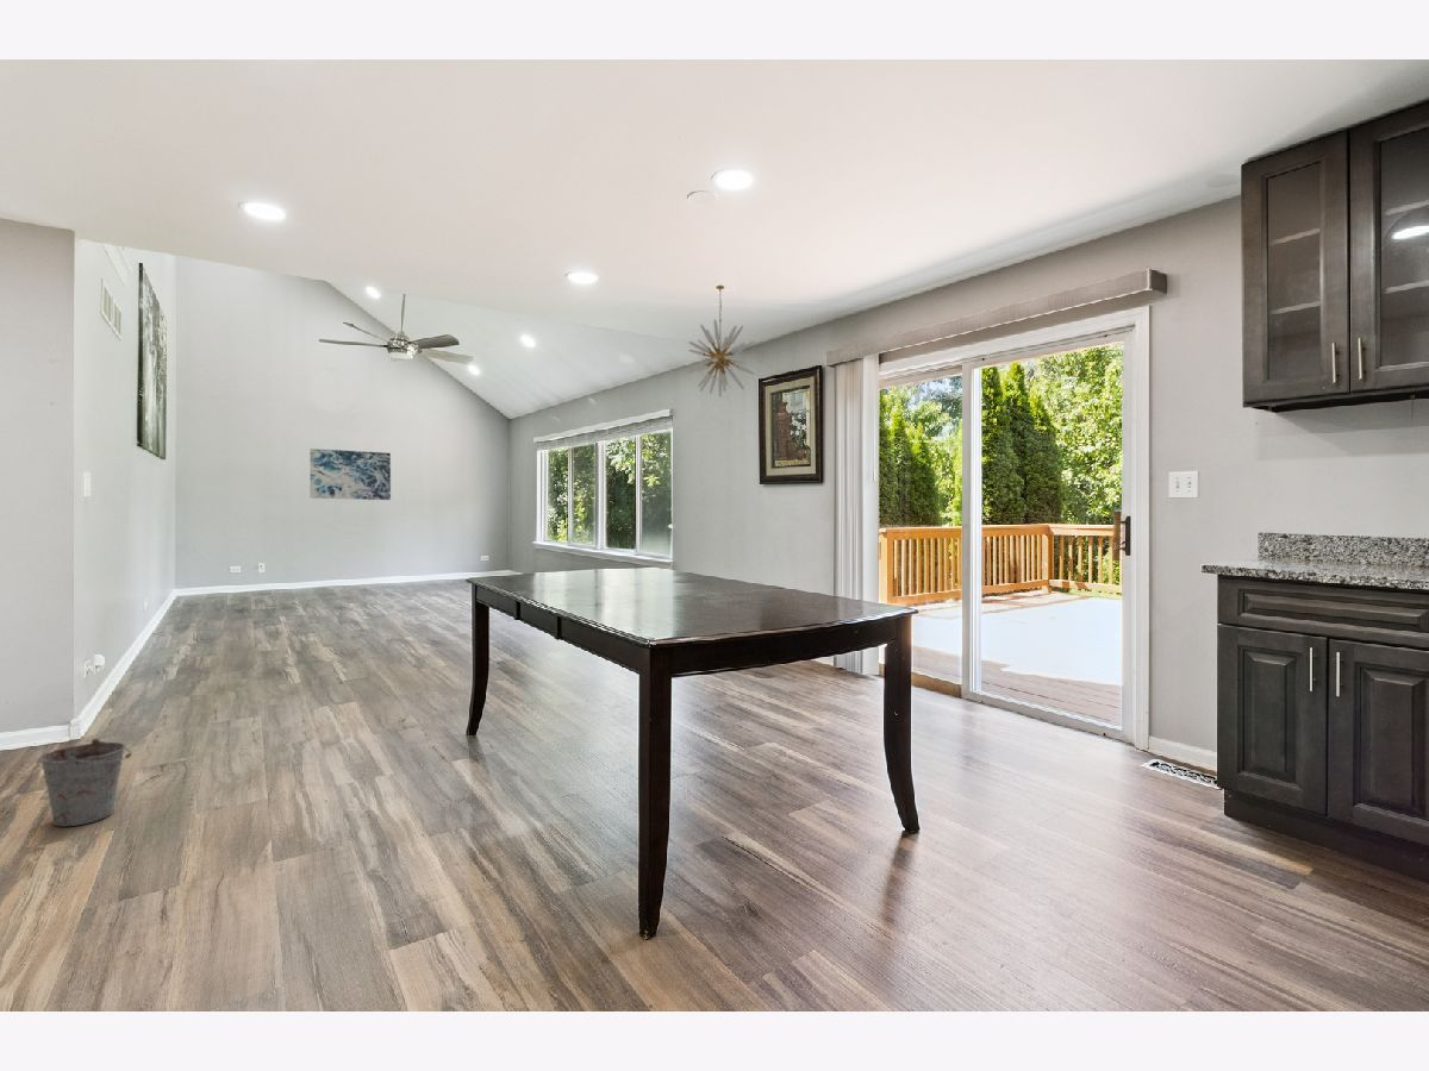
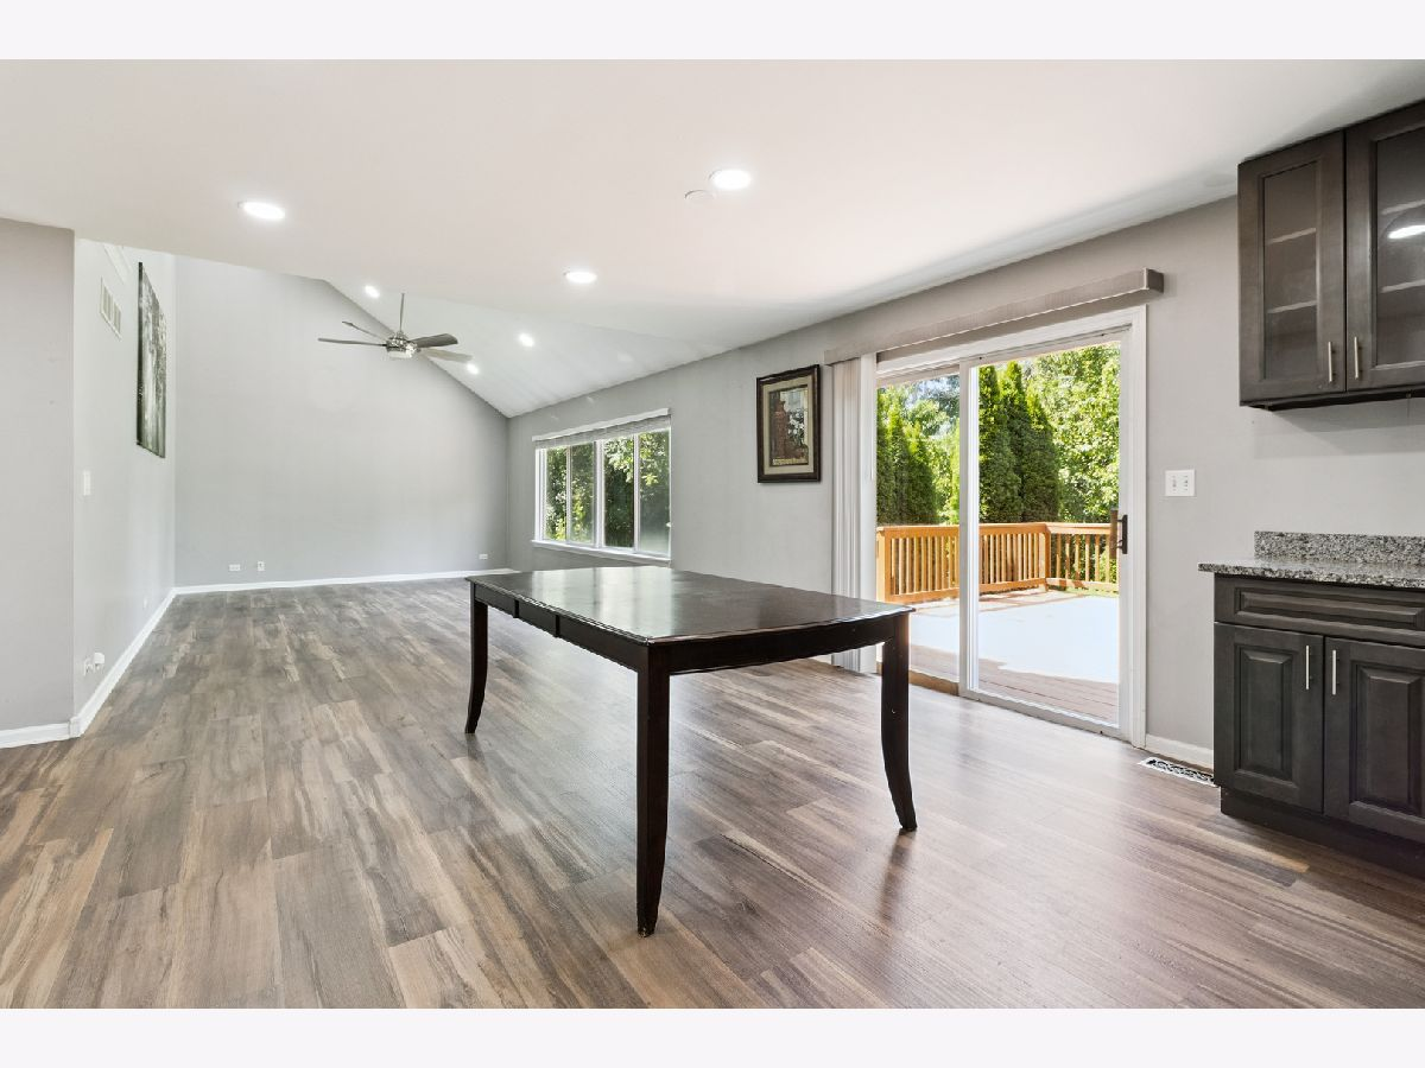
- chandelier [686,284,756,399]
- bucket [38,738,133,827]
- wall art [308,447,392,501]
